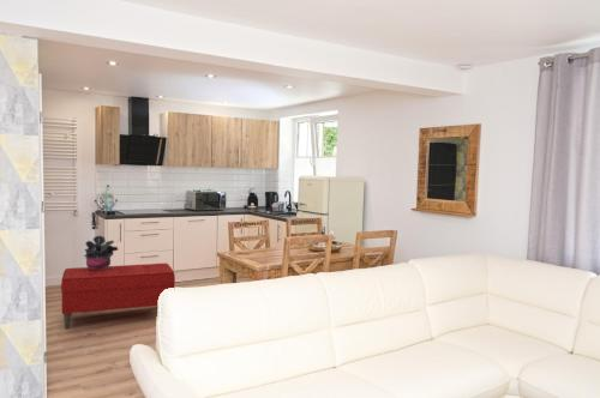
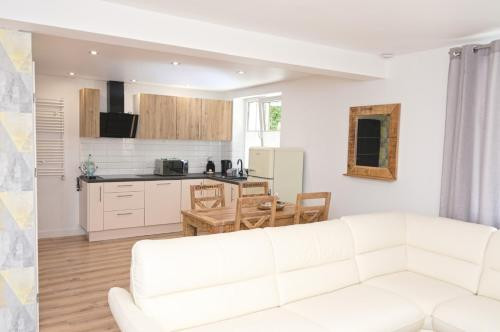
- potted plant [83,235,119,270]
- bench [60,263,176,330]
